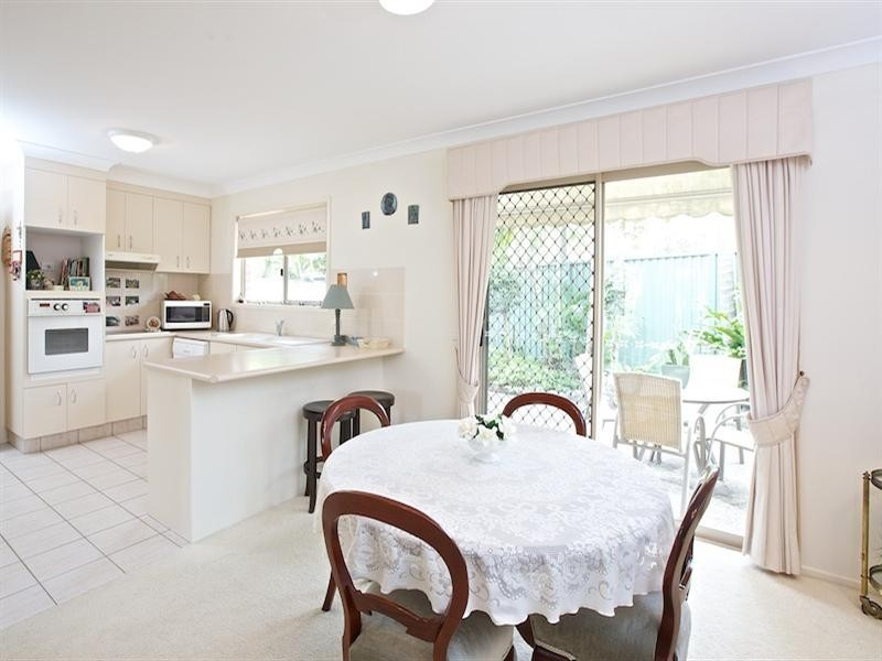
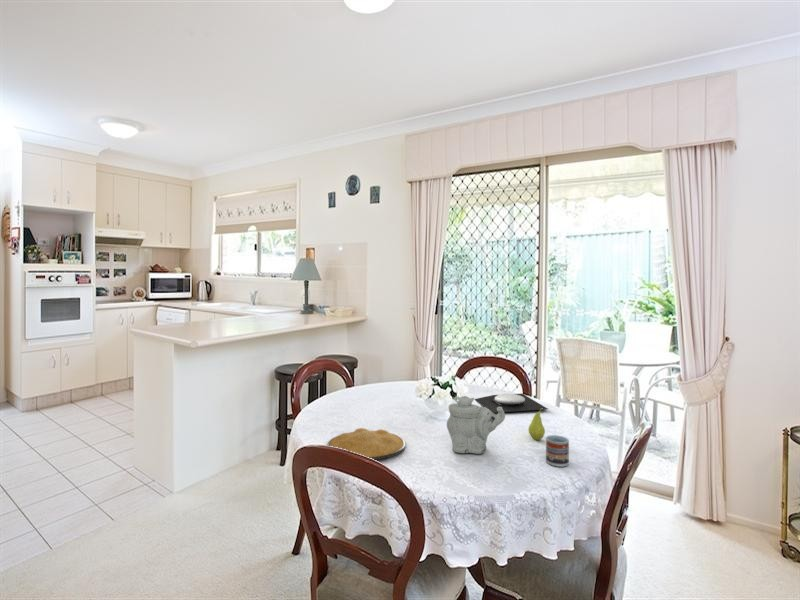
+ cup [545,434,570,468]
+ plate [474,393,549,414]
+ plate [326,427,407,461]
+ teapot [446,395,506,455]
+ fruit [527,408,546,441]
